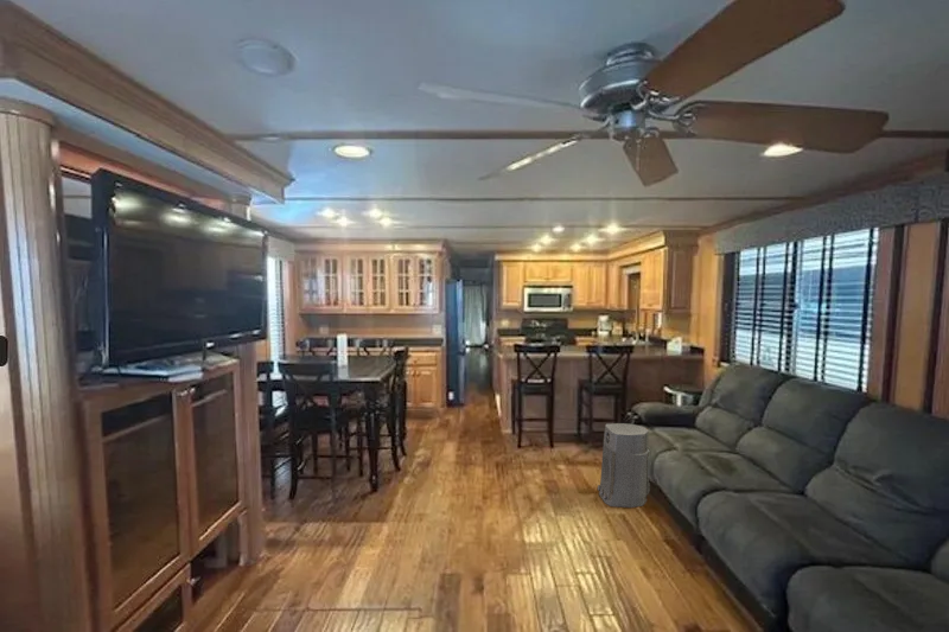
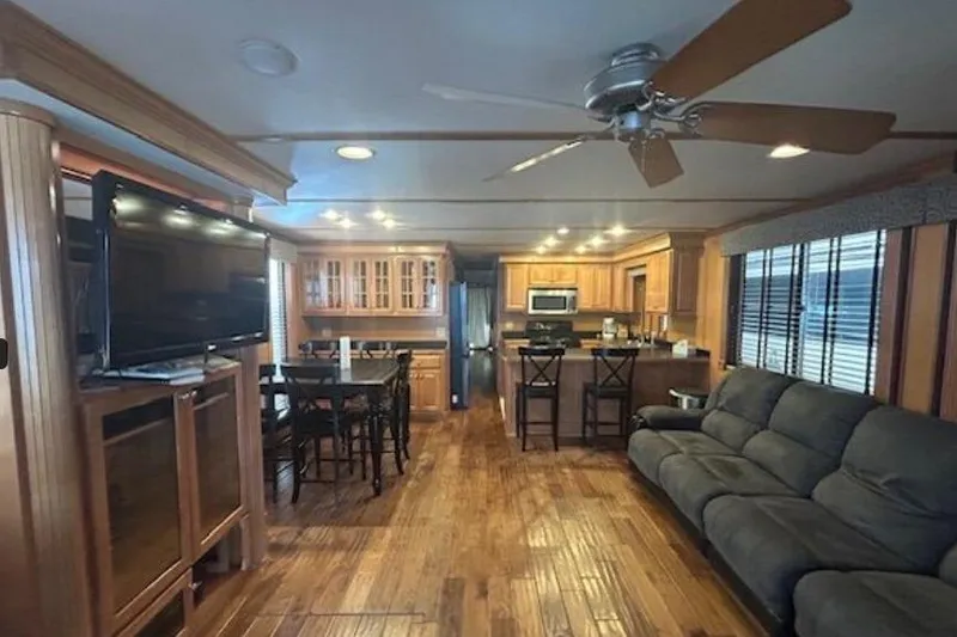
- air purifier [597,422,651,509]
